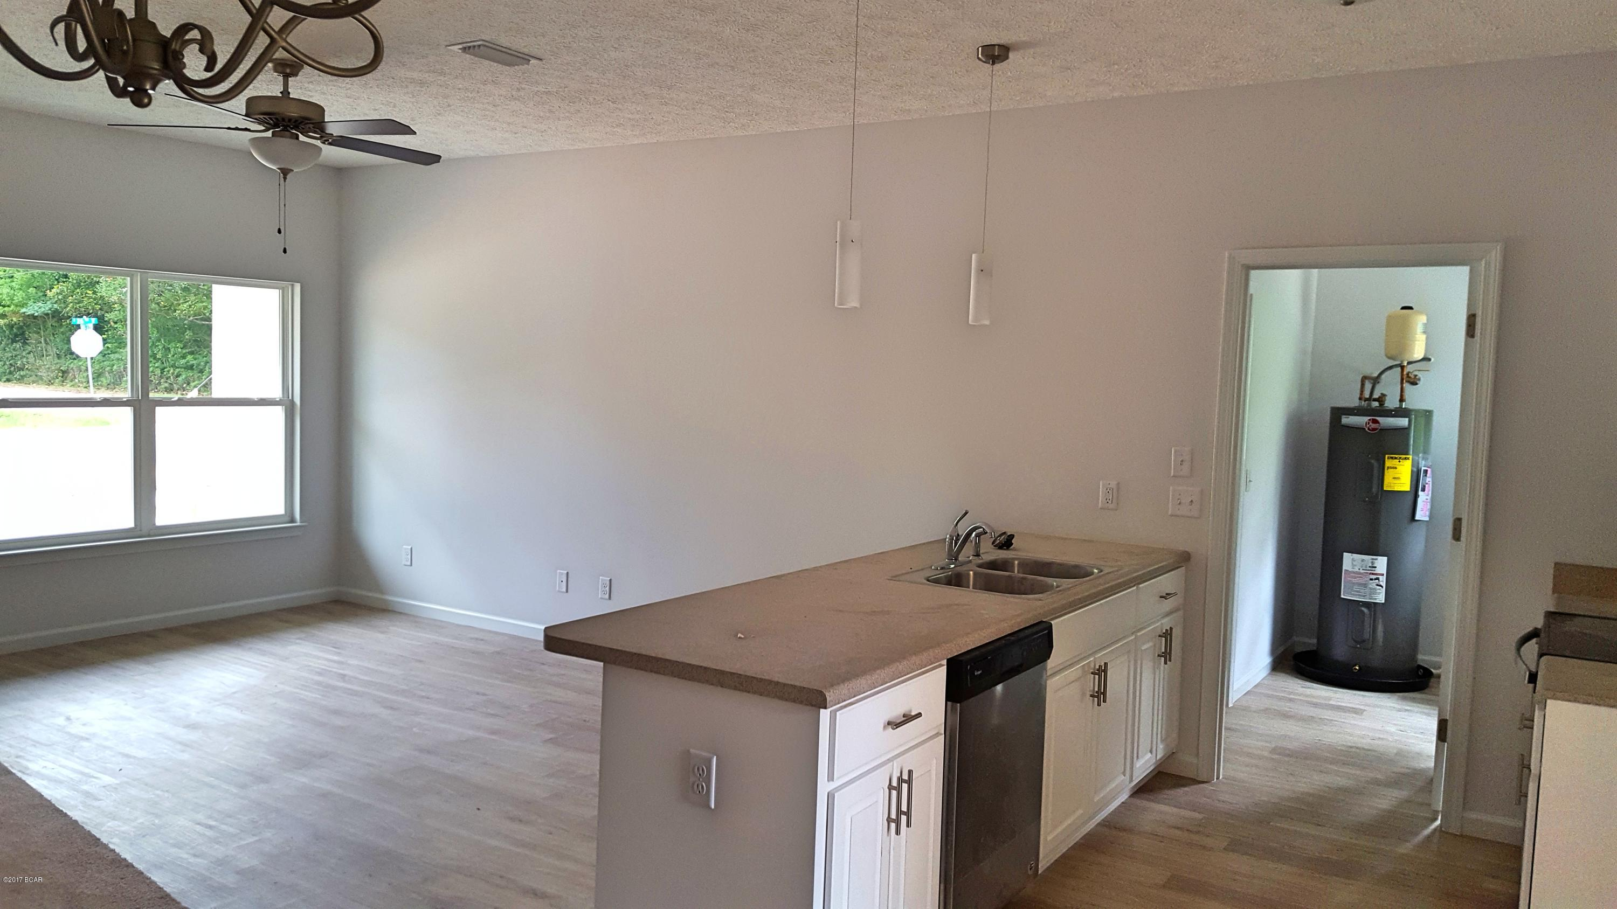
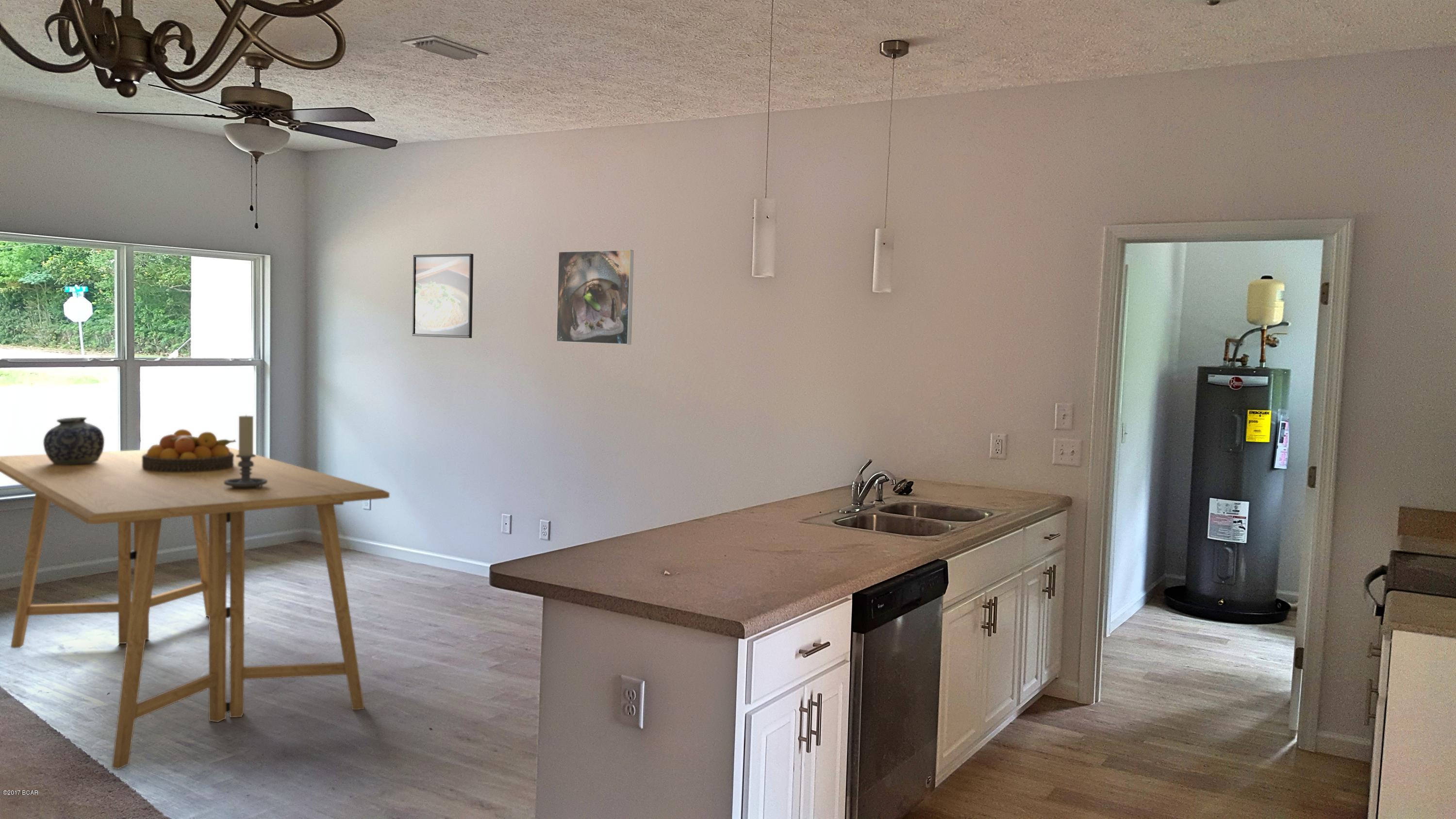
+ candle holder [224,414,267,489]
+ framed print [412,253,474,339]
+ dining table [0,447,390,770]
+ vase [43,417,105,465]
+ fruit bowl [142,429,236,472]
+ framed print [556,249,634,345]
